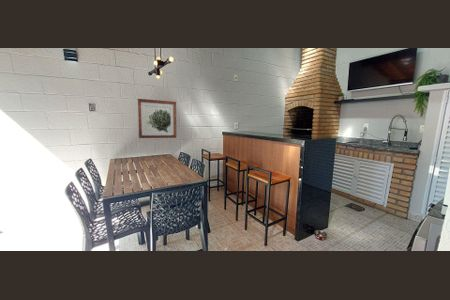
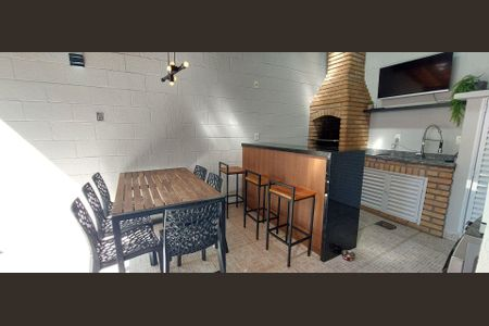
- wall art [137,98,177,139]
